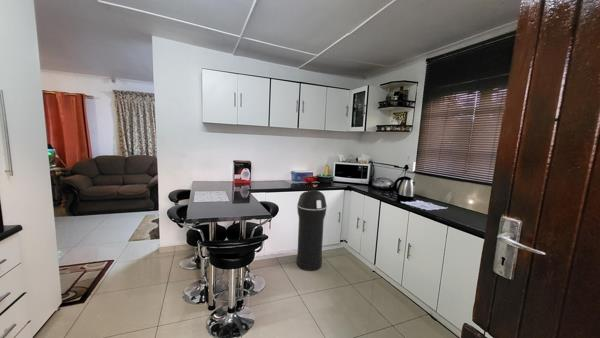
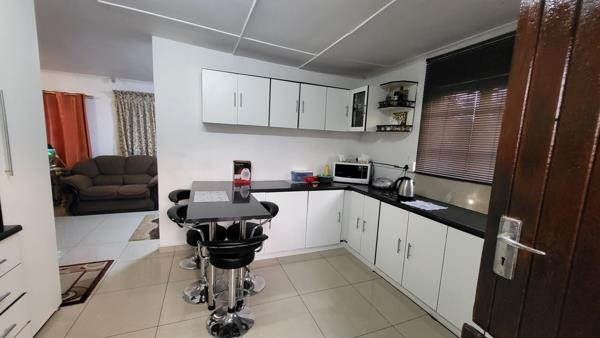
- trash can [296,189,328,272]
